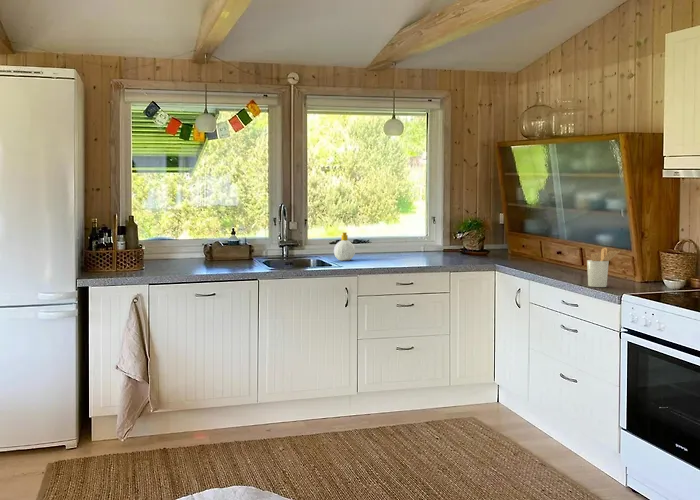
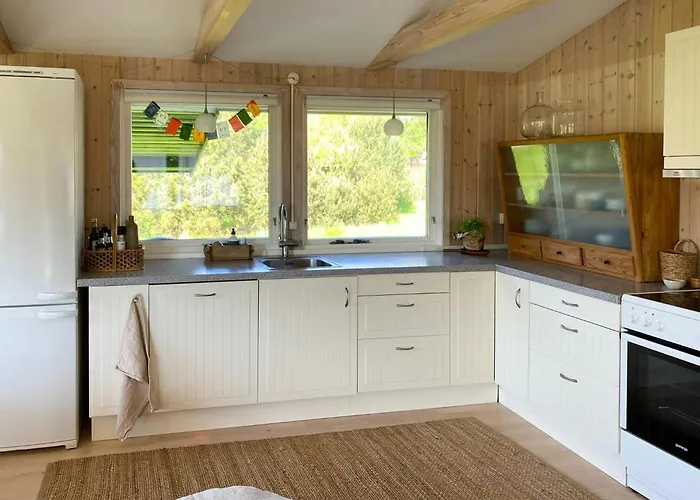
- utensil holder [586,247,621,288]
- soap bottle [333,232,356,261]
